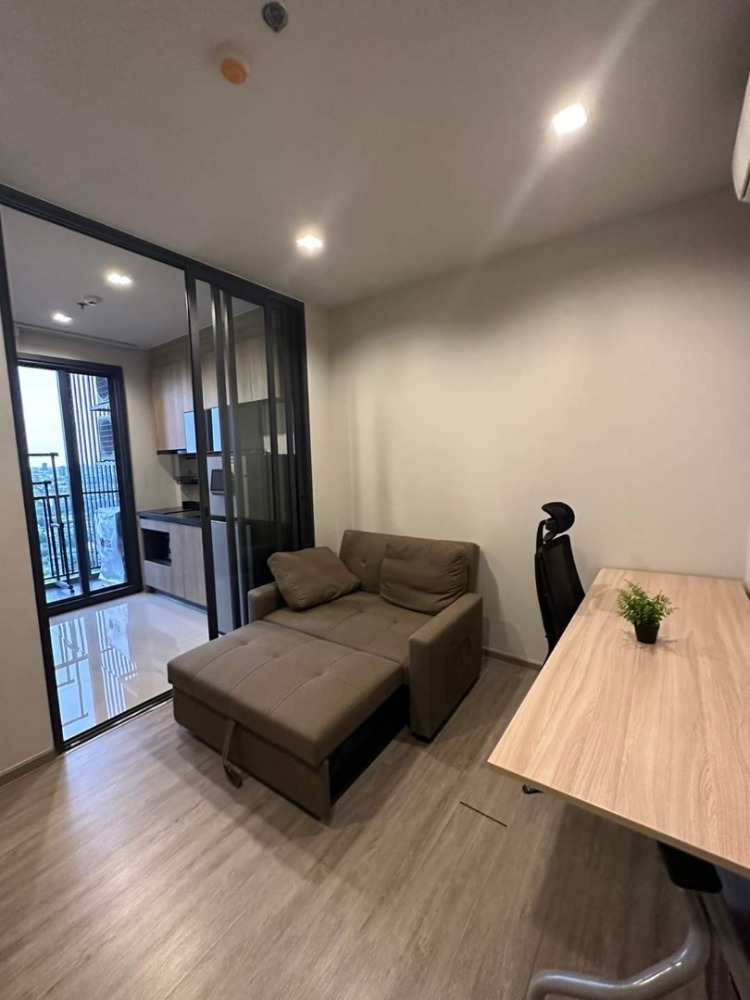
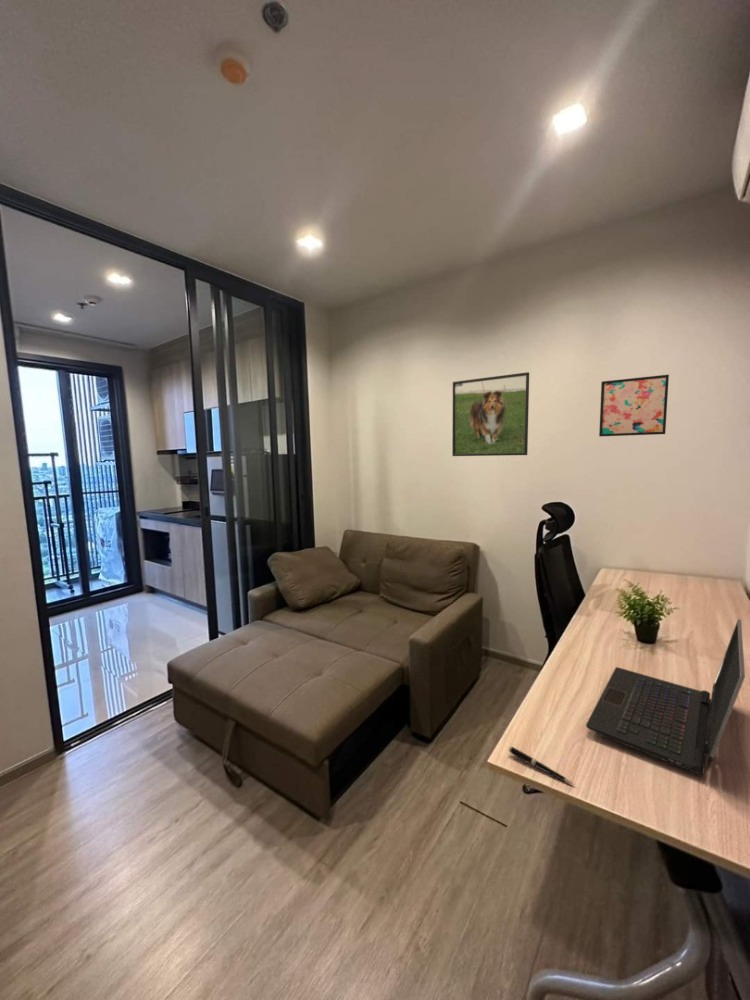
+ wall art [598,374,670,437]
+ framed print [451,371,530,457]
+ pen [508,745,575,786]
+ laptop computer [585,618,746,777]
